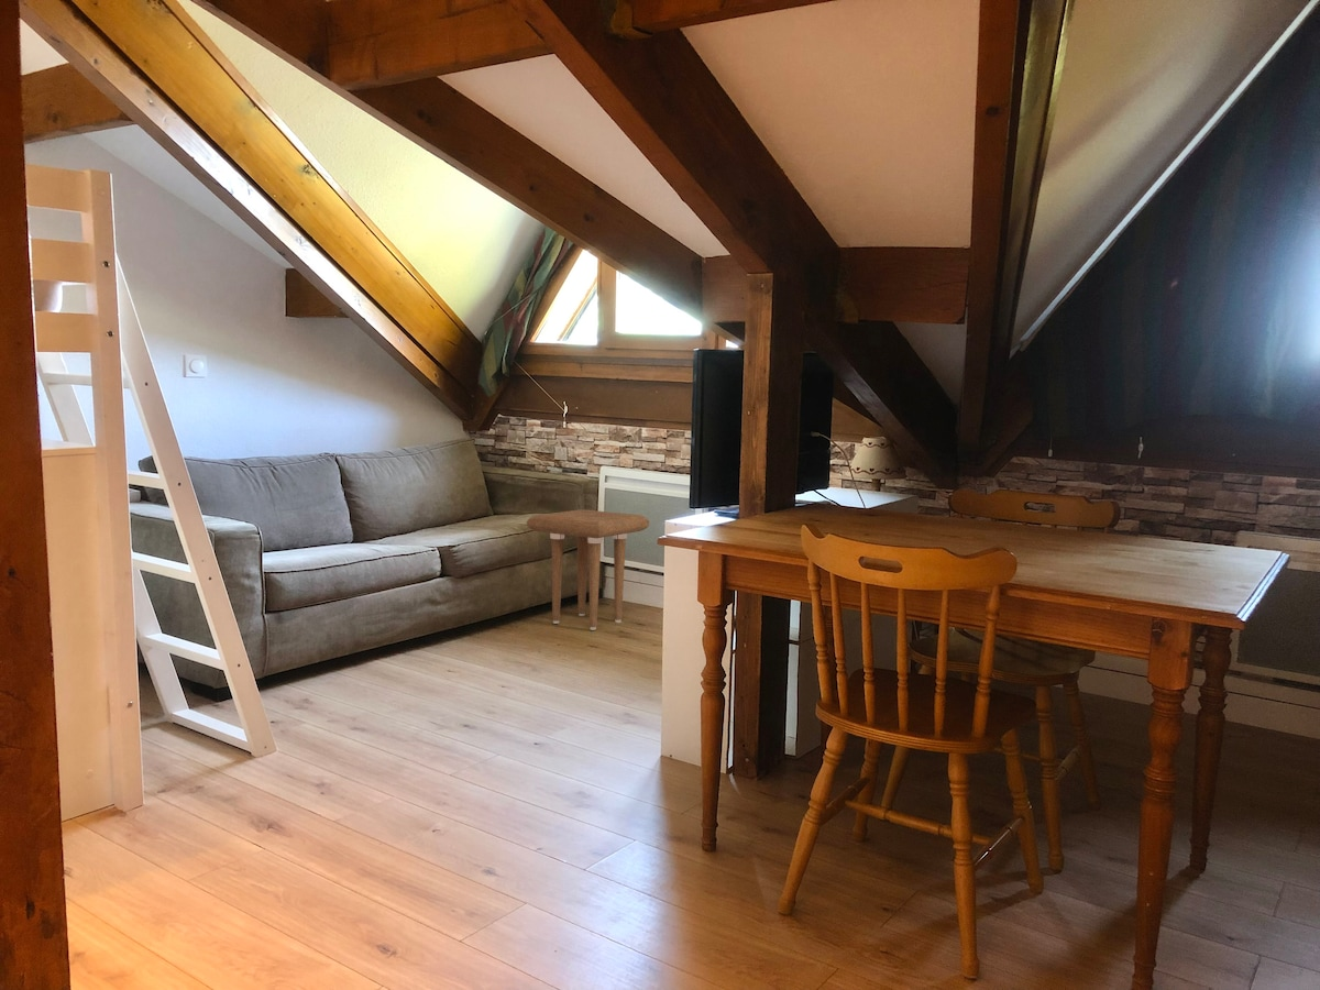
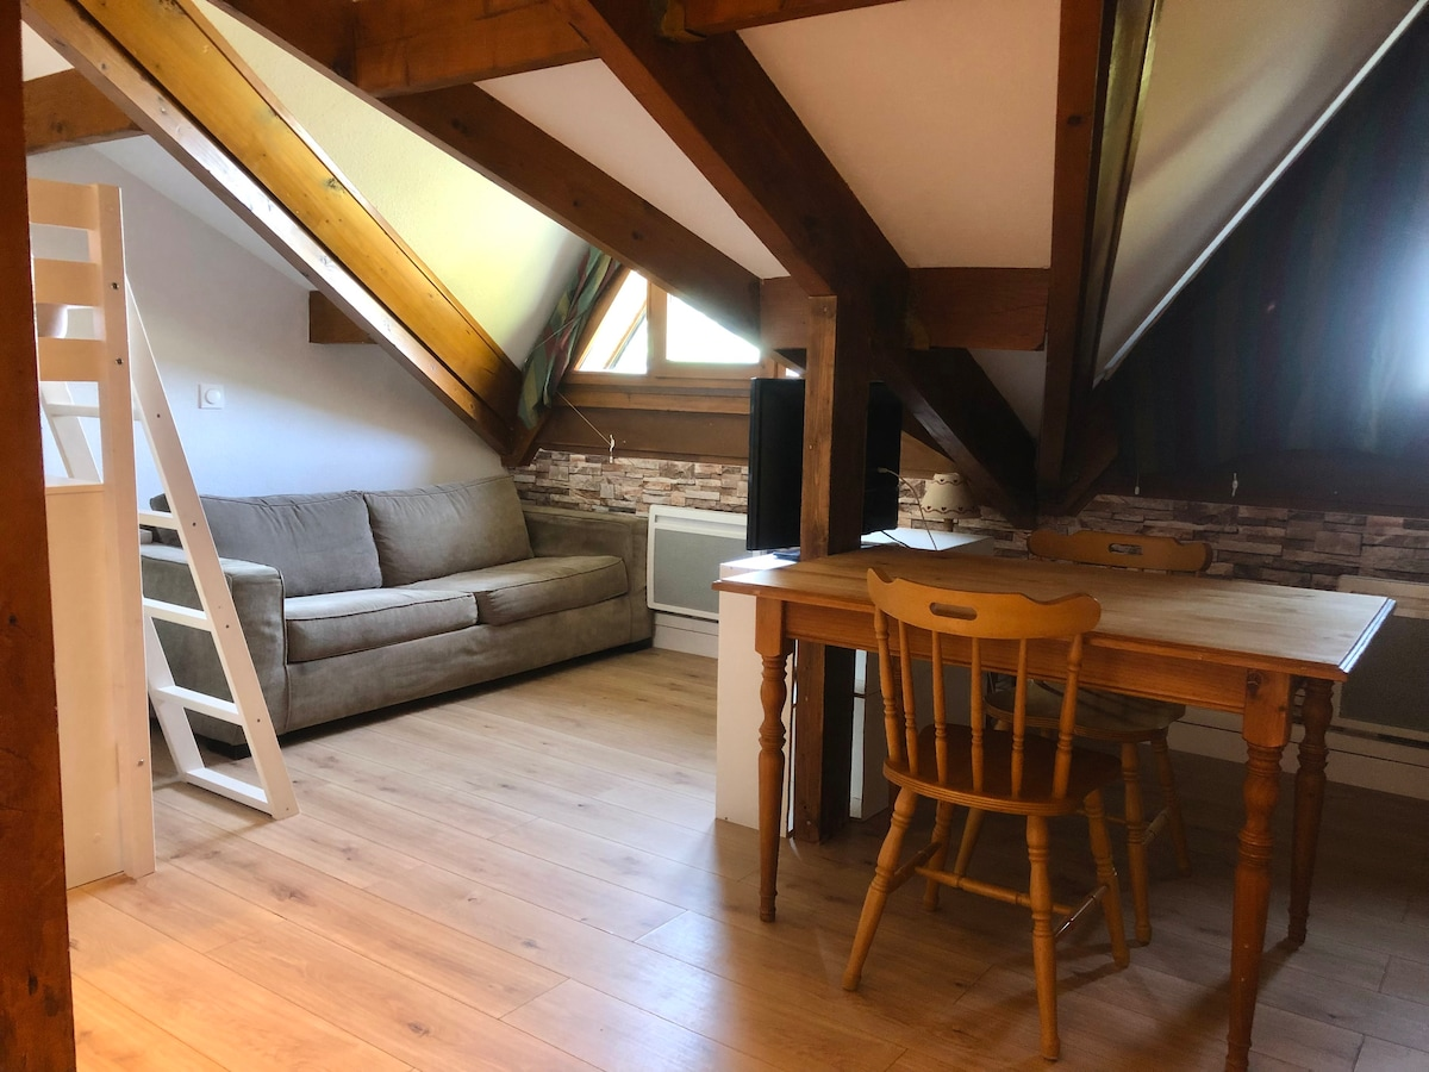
- side table [526,508,650,631]
